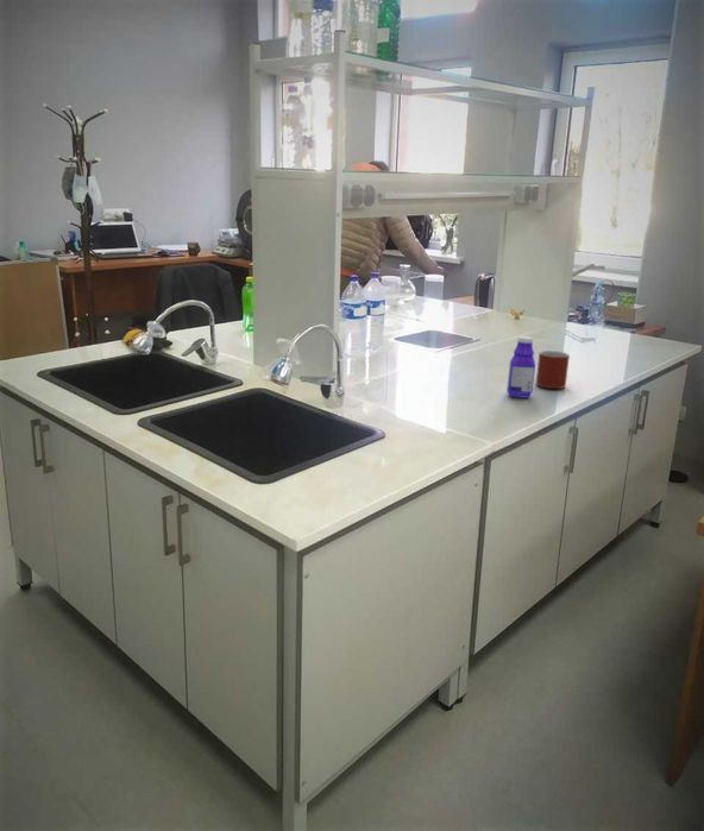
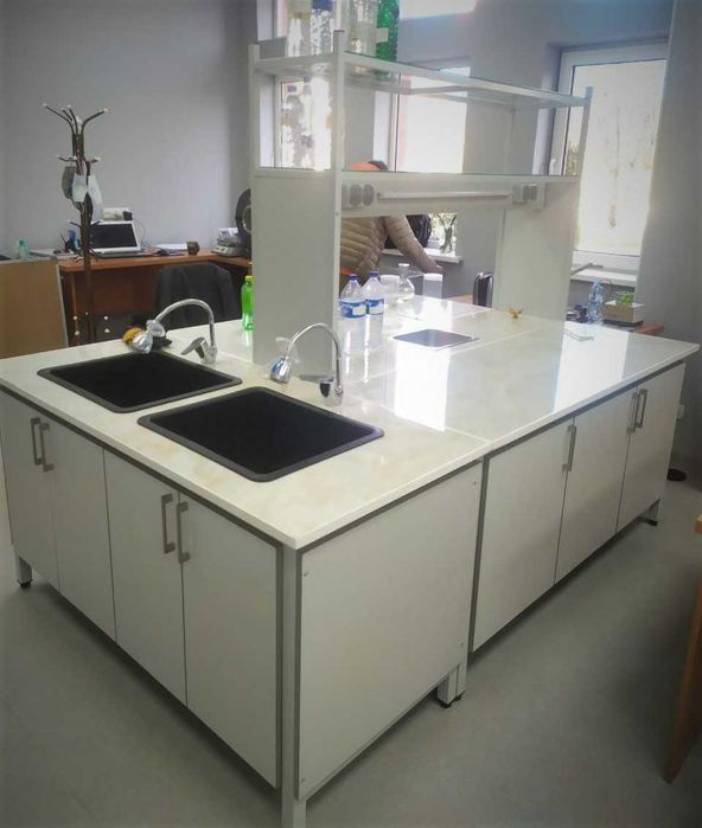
- bottle [505,335,536,399]
- mug [535,350,571,390]
